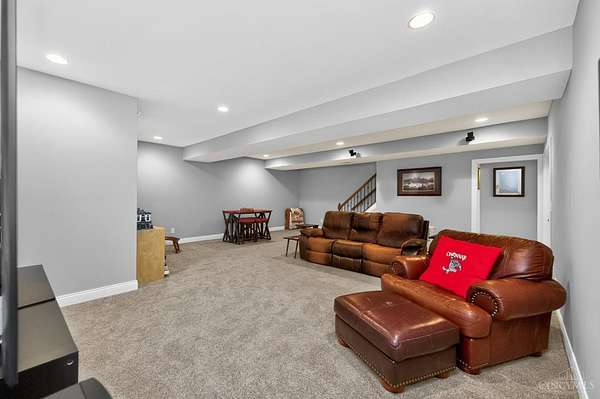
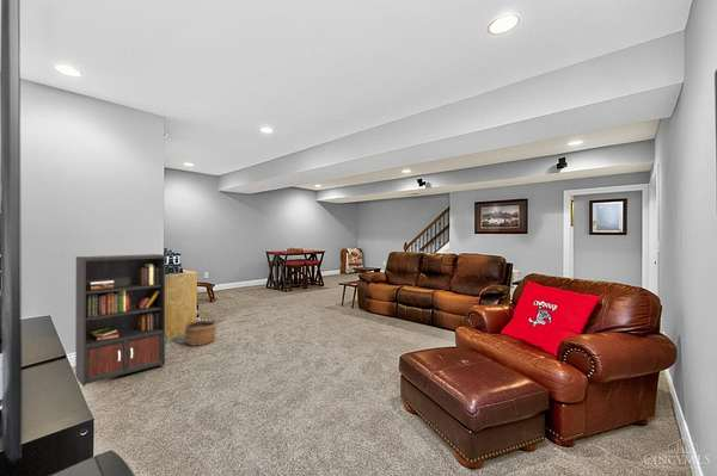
+ wicker basket [183,310,217,347]
+ bookcase [74,253,166,388]
